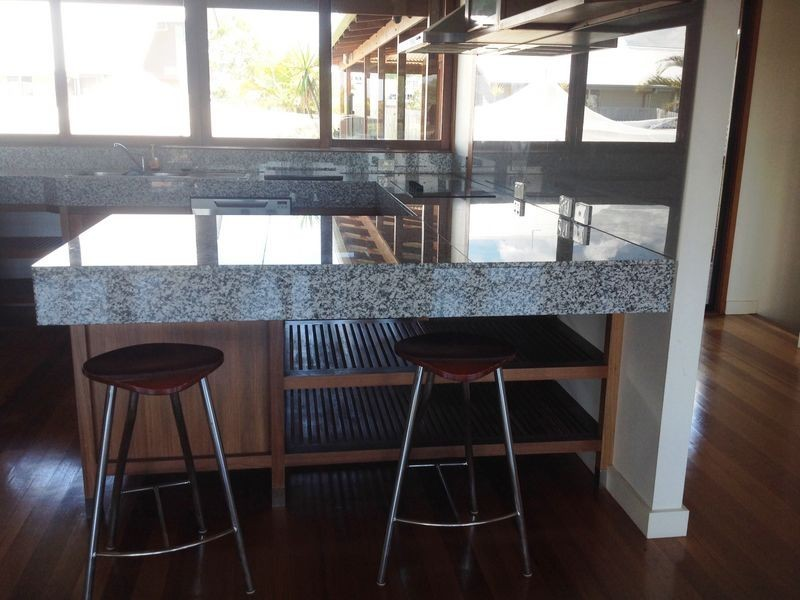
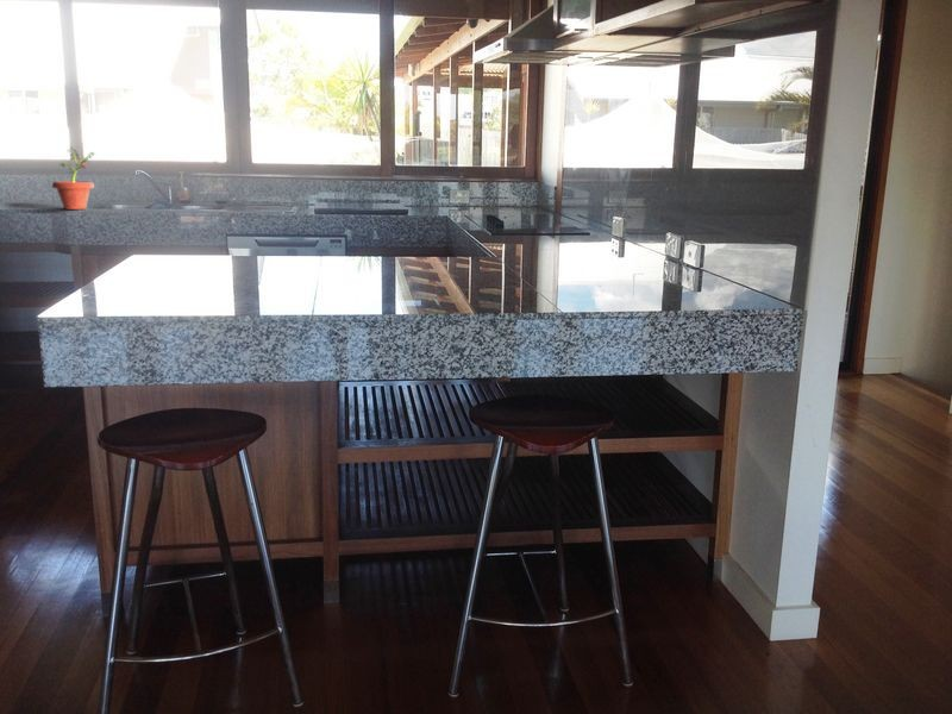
+ potted plant [51,146,95,211]
